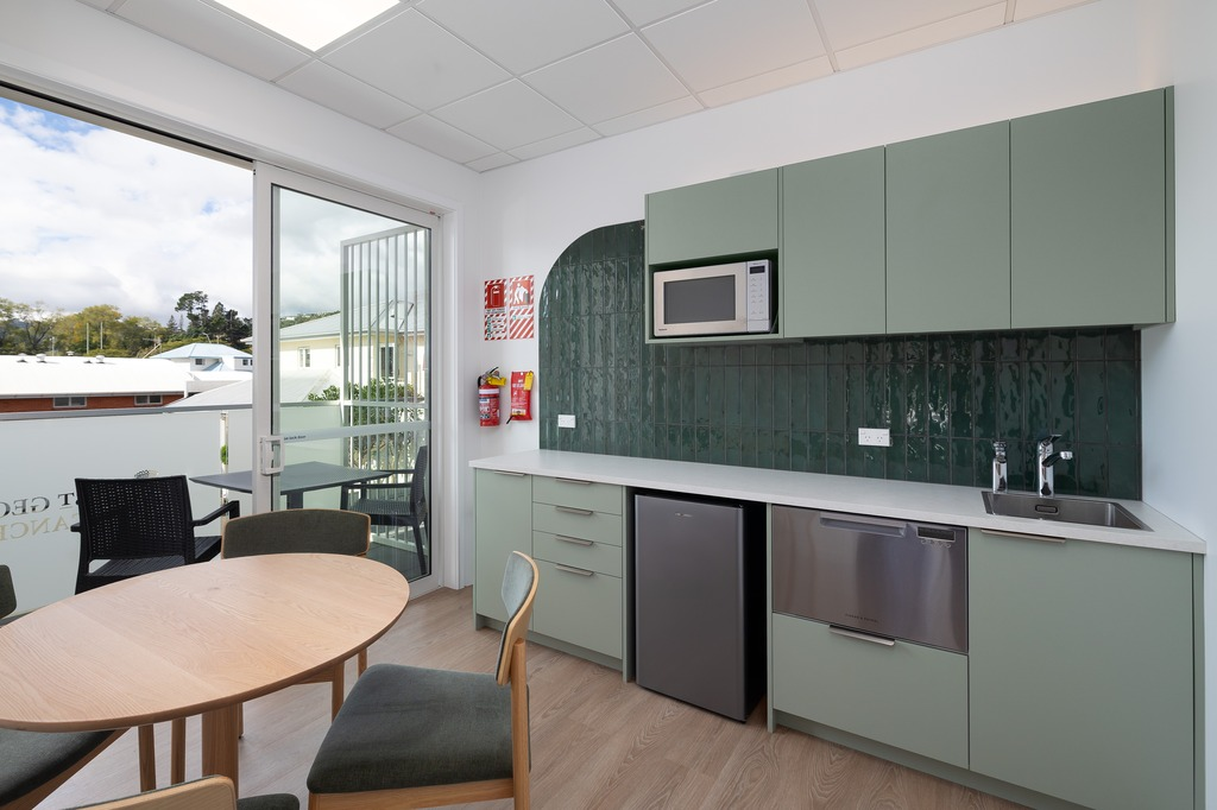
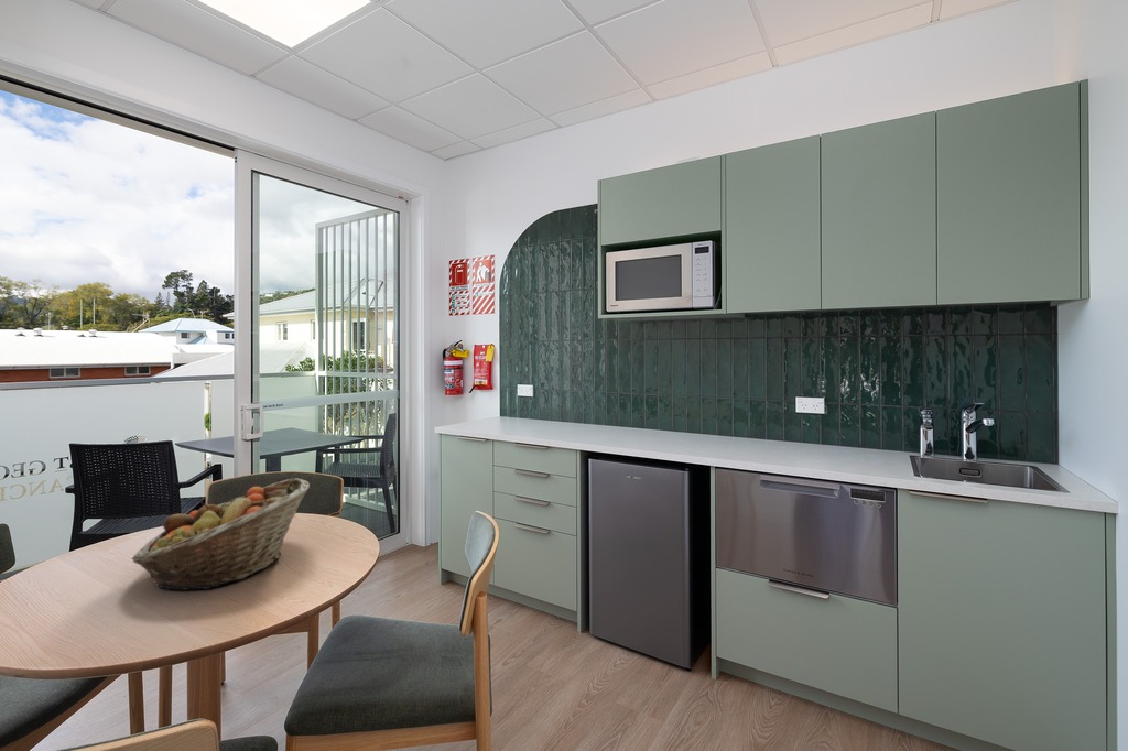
+ fruit basket [130,477,311,591]
